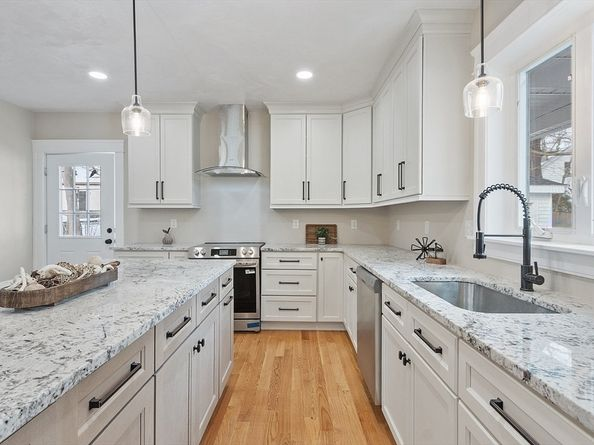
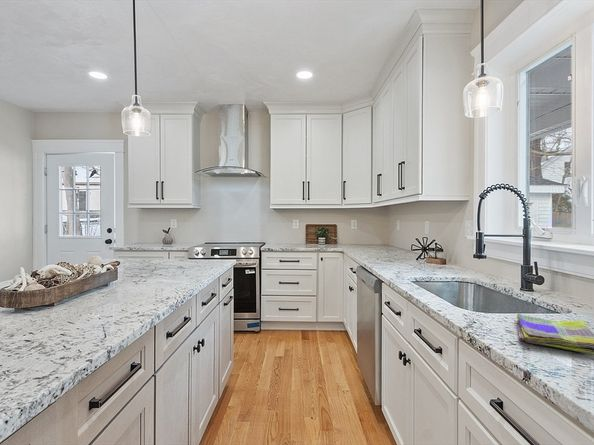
+ dish towel [516,313,594,355]
